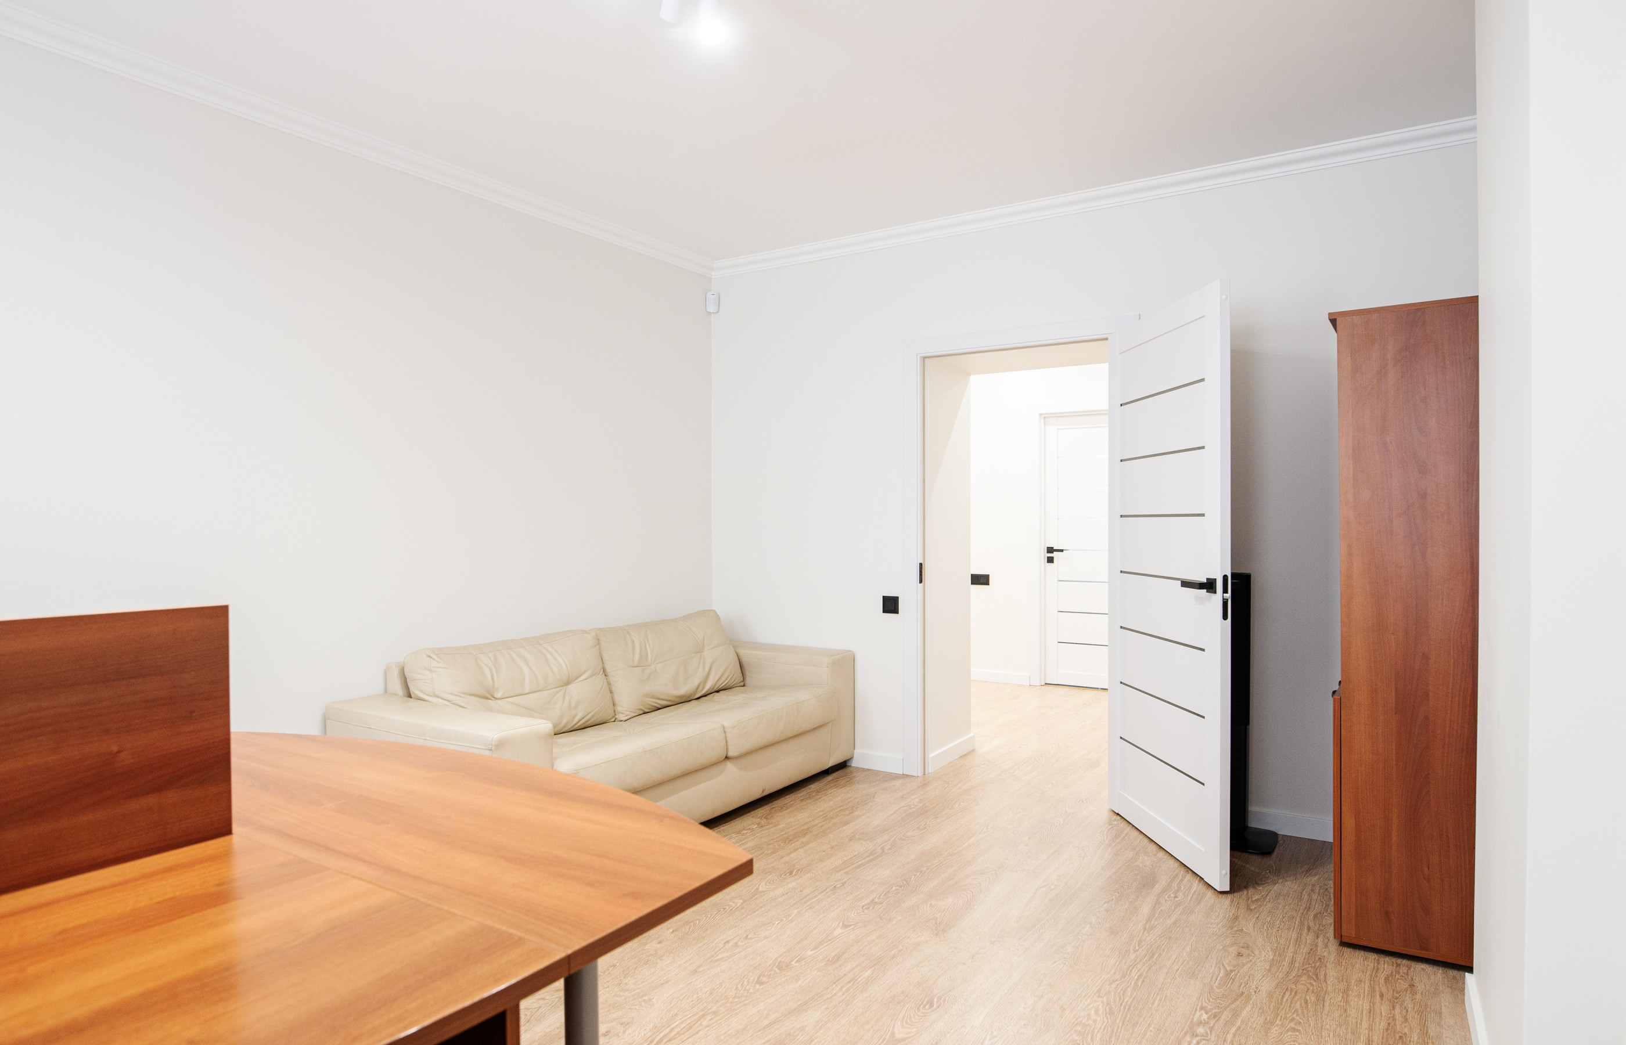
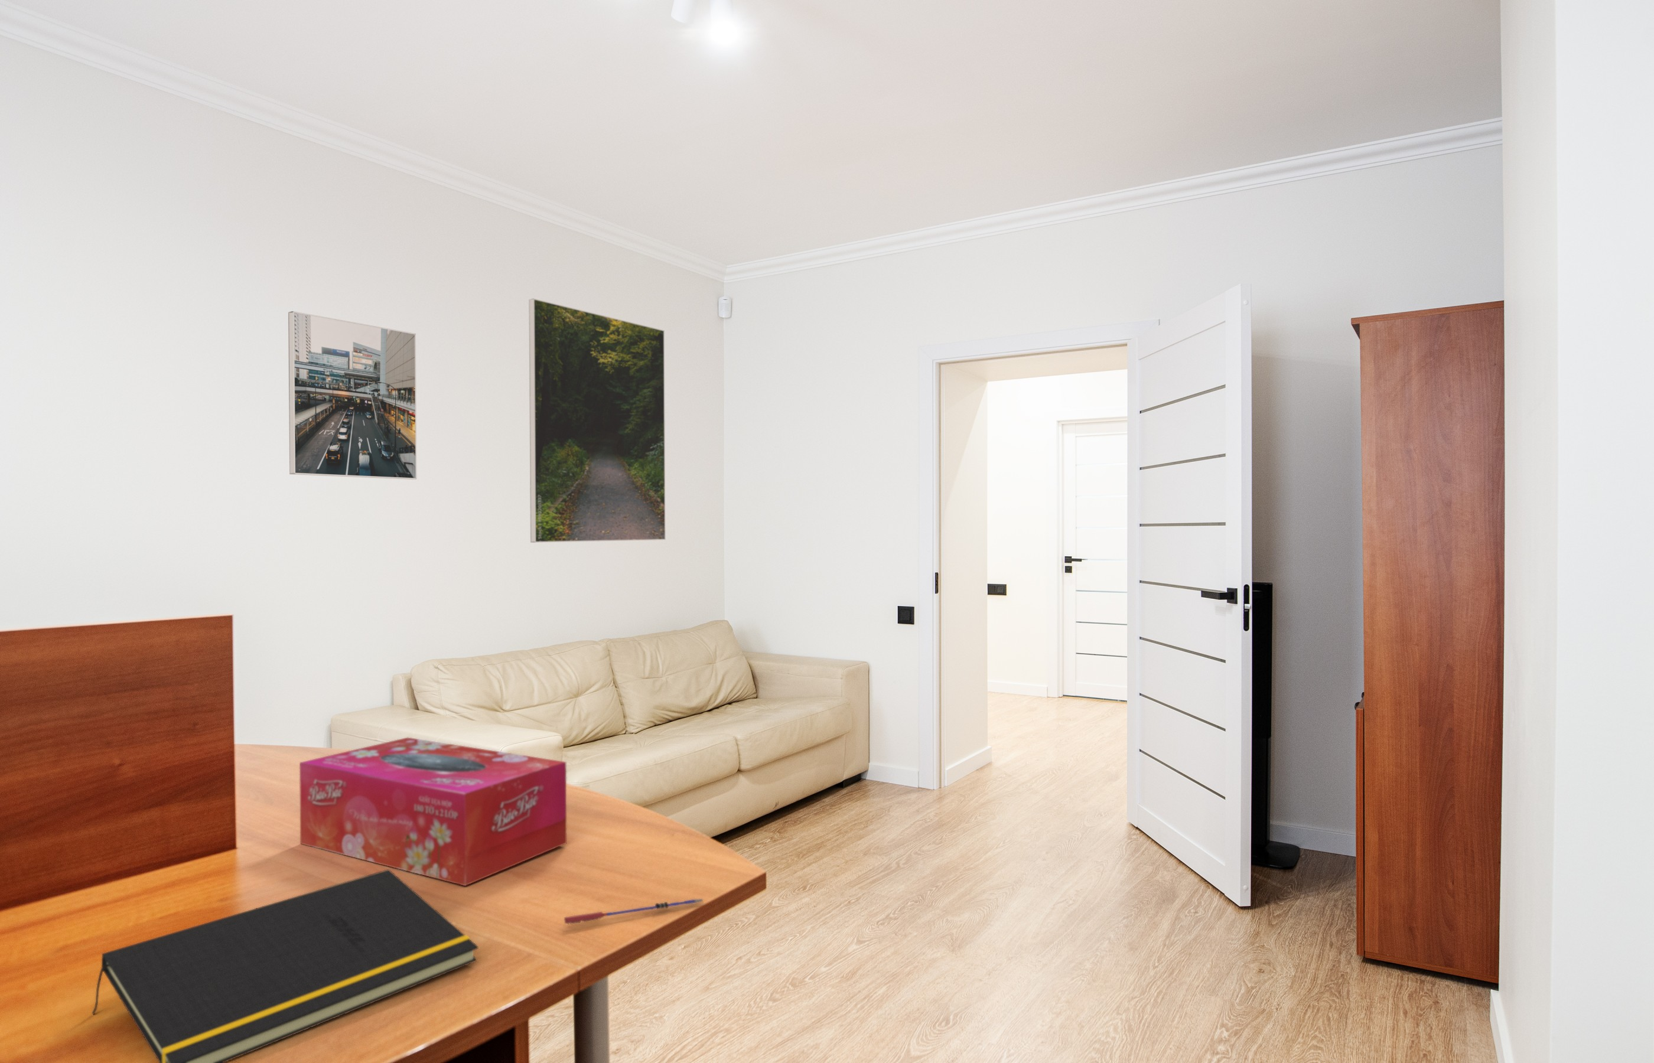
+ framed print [288,311,417,480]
+ notepad [90,869,479,1063]
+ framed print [528,298,667,544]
+ pen [563,898,703,924]
+ tissue box [299,738,567,886]
